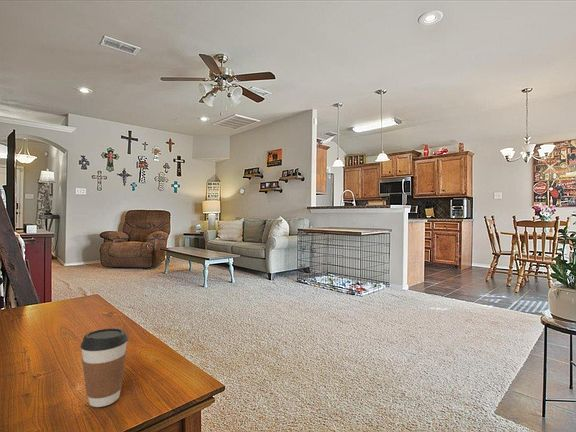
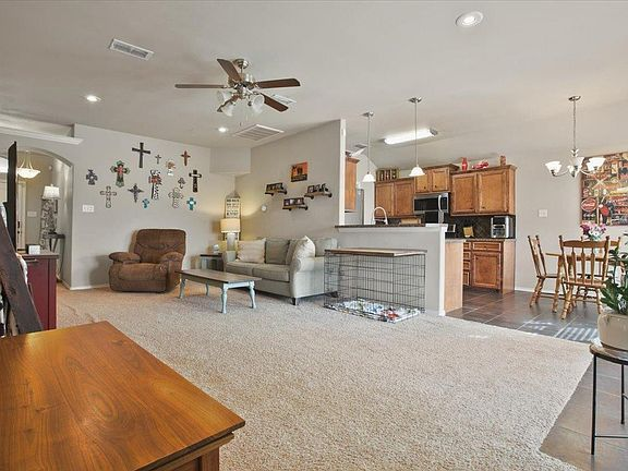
- coffee cup [80,327,129,408]
